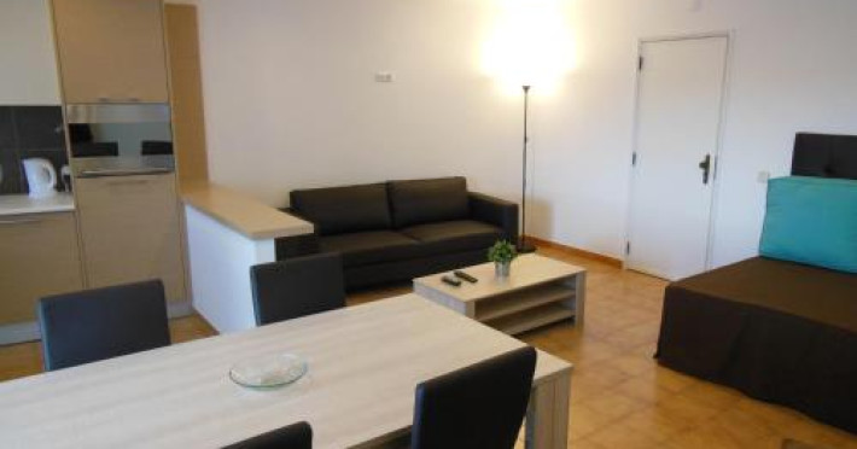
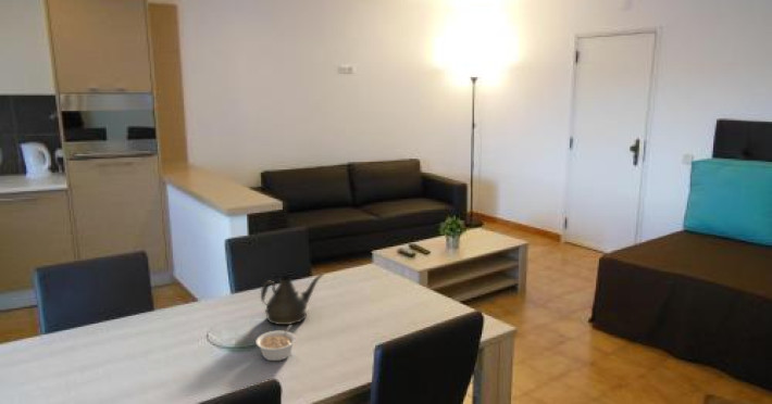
+ legume [254,324,297,362]
+ teapot [260,273,325,326]
